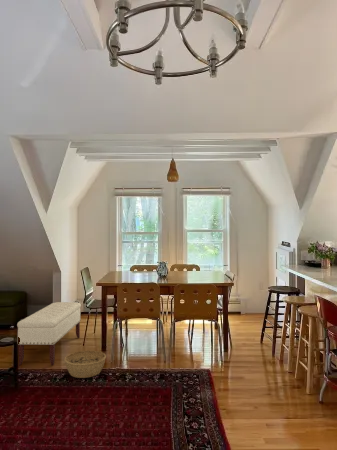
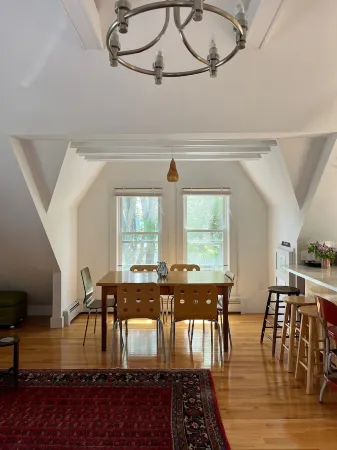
- basket [64,350,107,379]
- bench [16,301,82,366]
